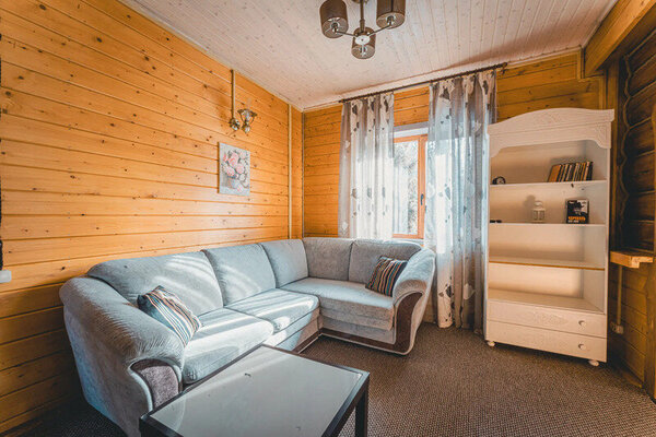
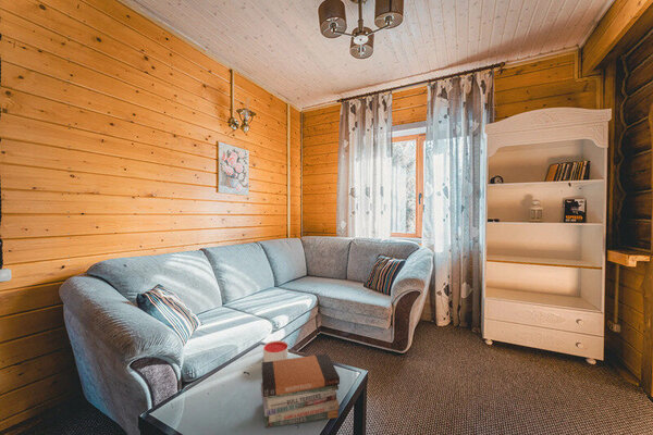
+ book stack [259,352,341,430]
+ candle [262,339,289,362]
